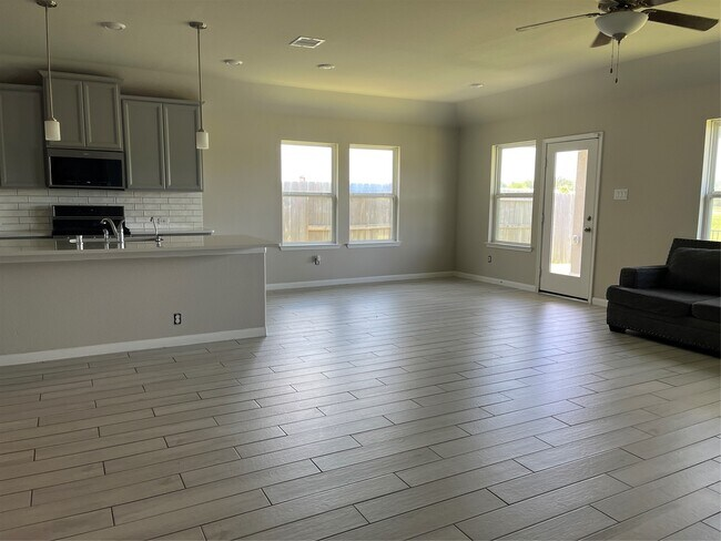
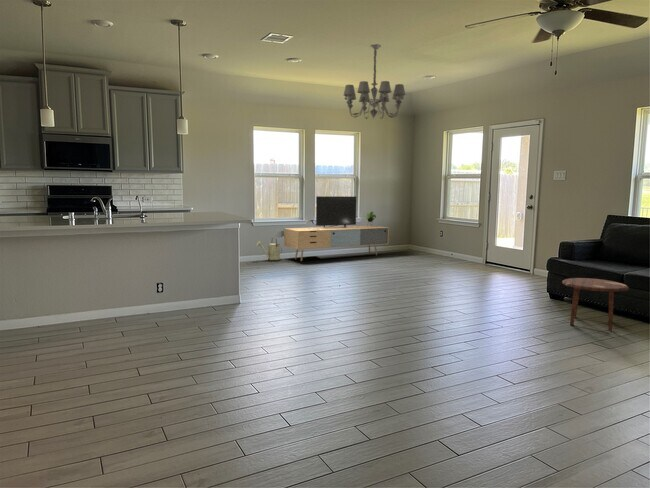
+ watering can [255,237,283,262]
+ side table [561,277,630,331]
+ media console [283,195,390,262]
+ chandelier [343,43,406,121]
